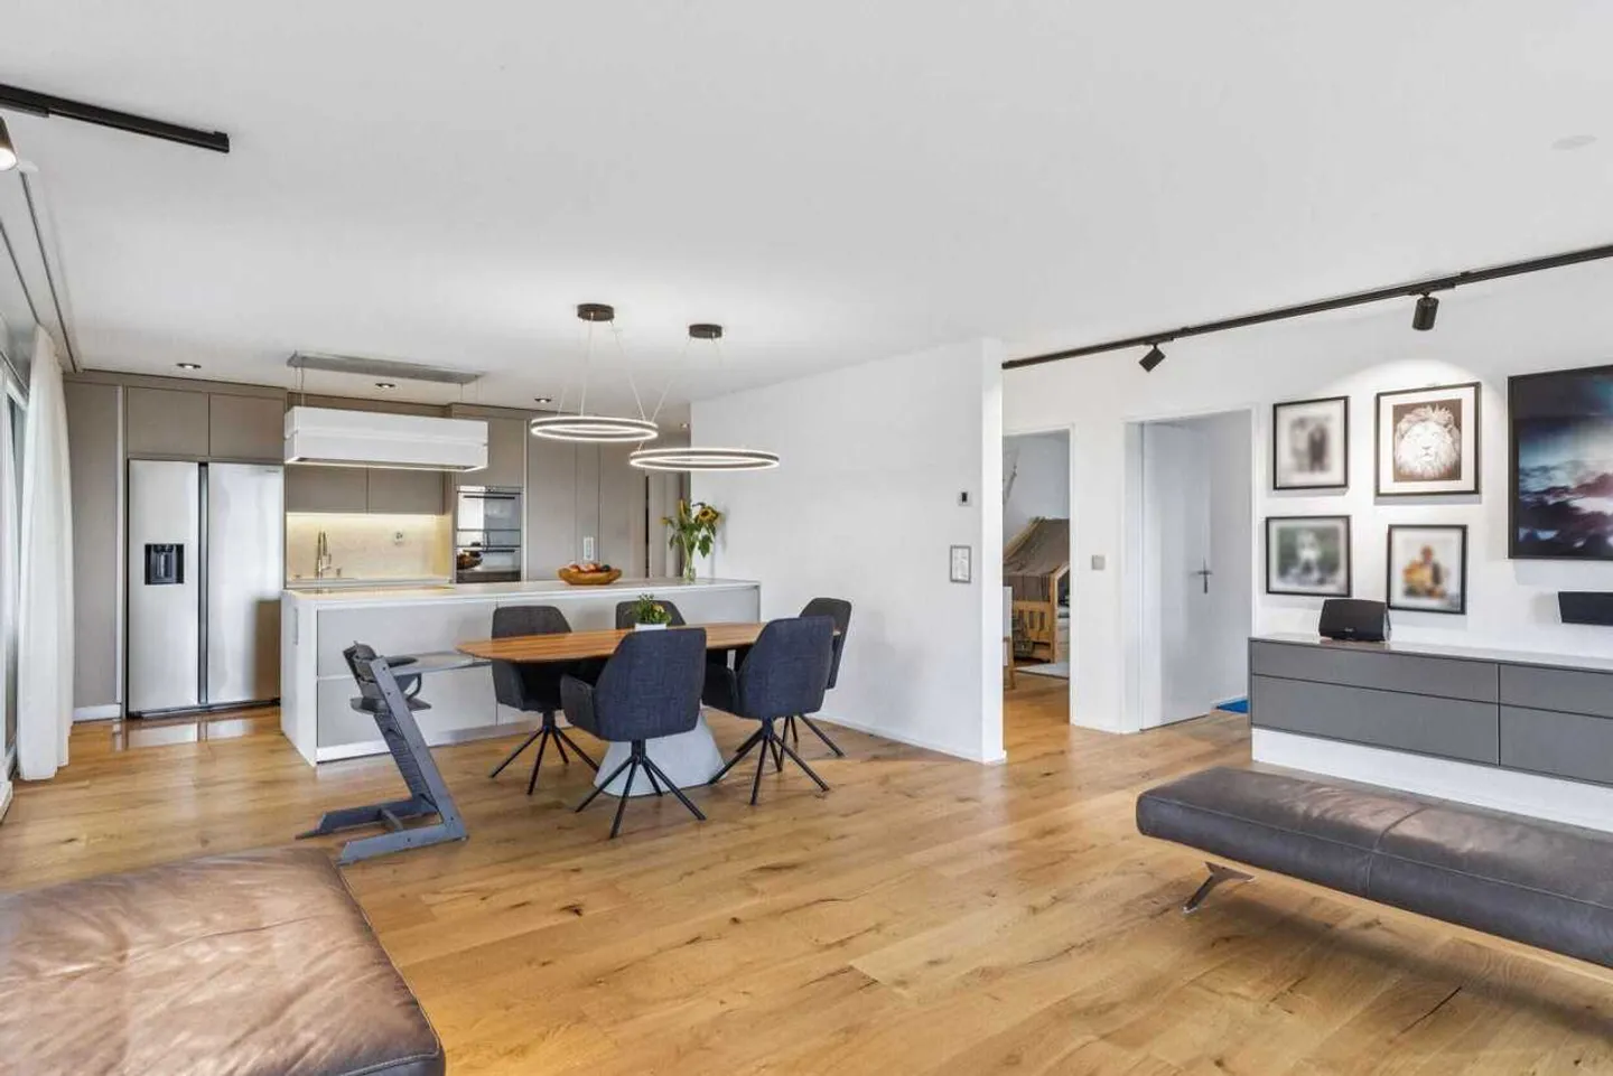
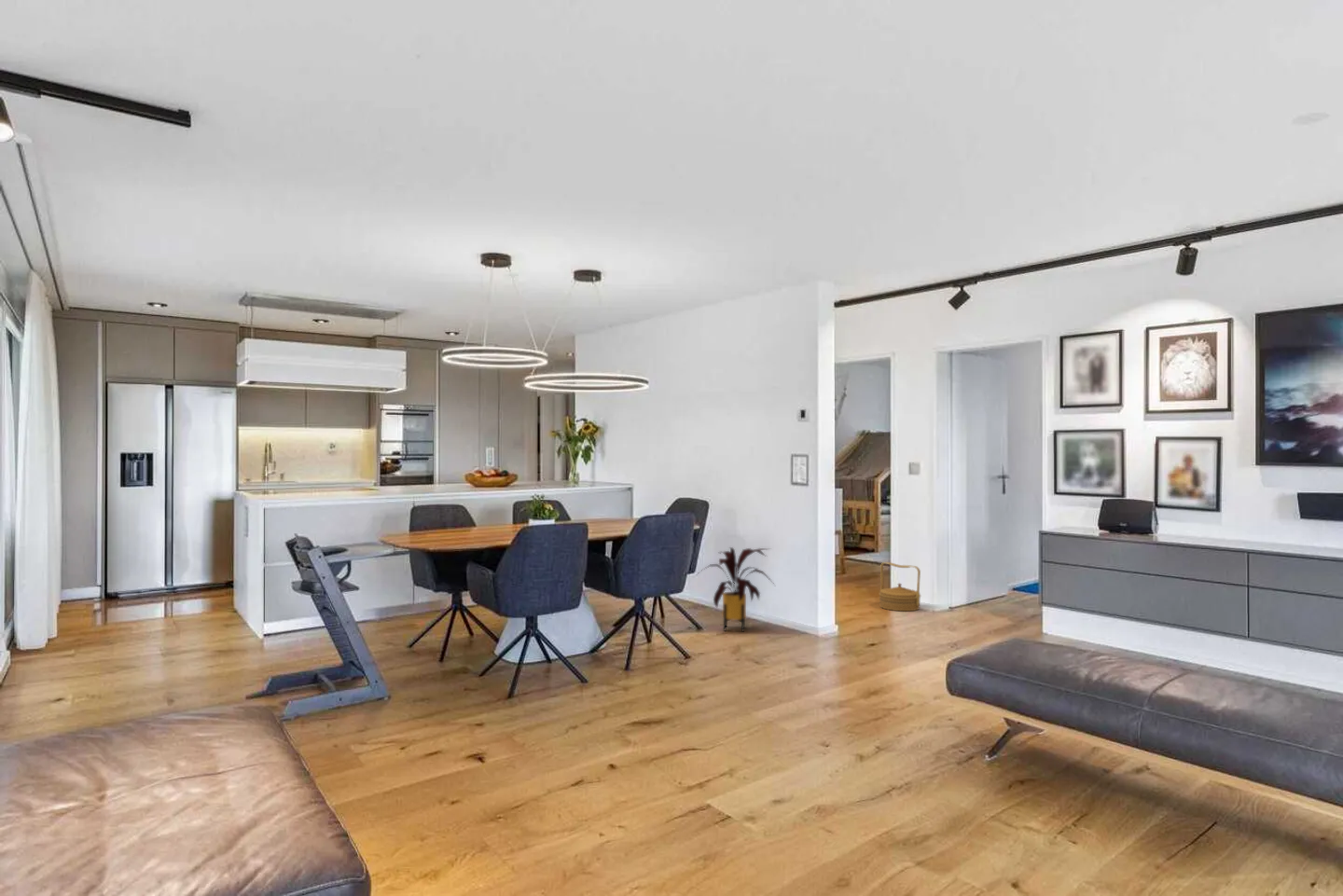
+ basket [878,561,921,612]
+ house plant [696,546,776,632]
